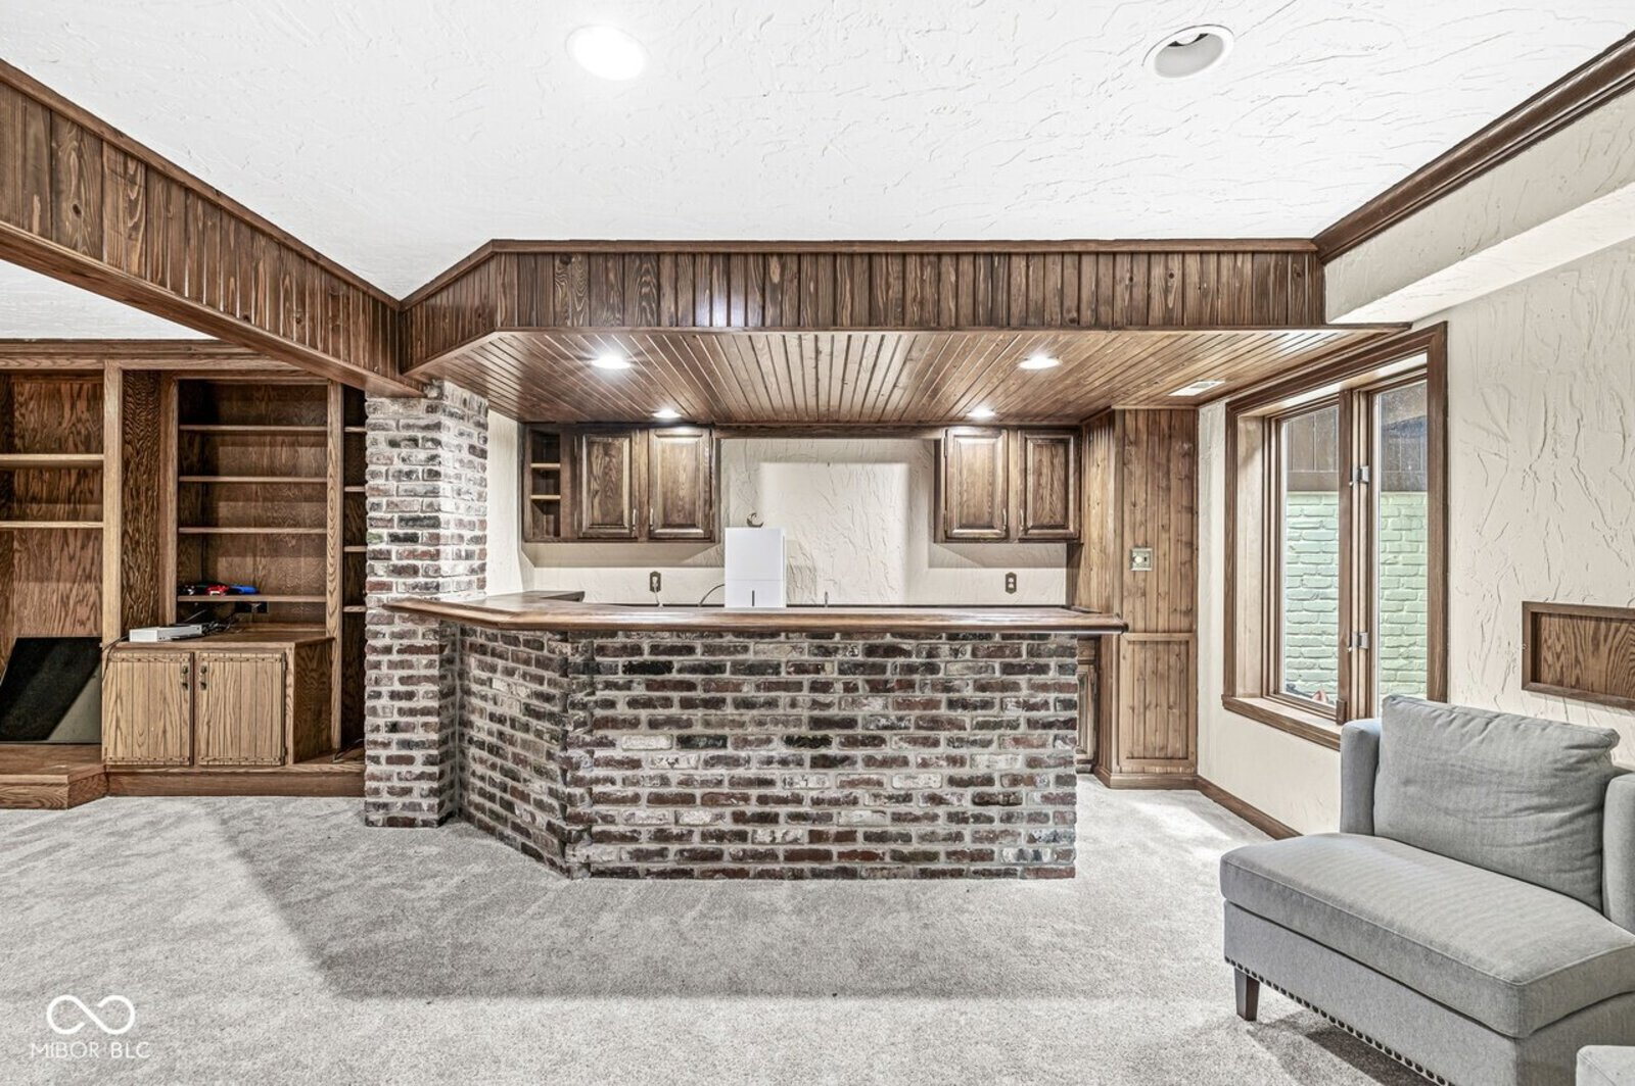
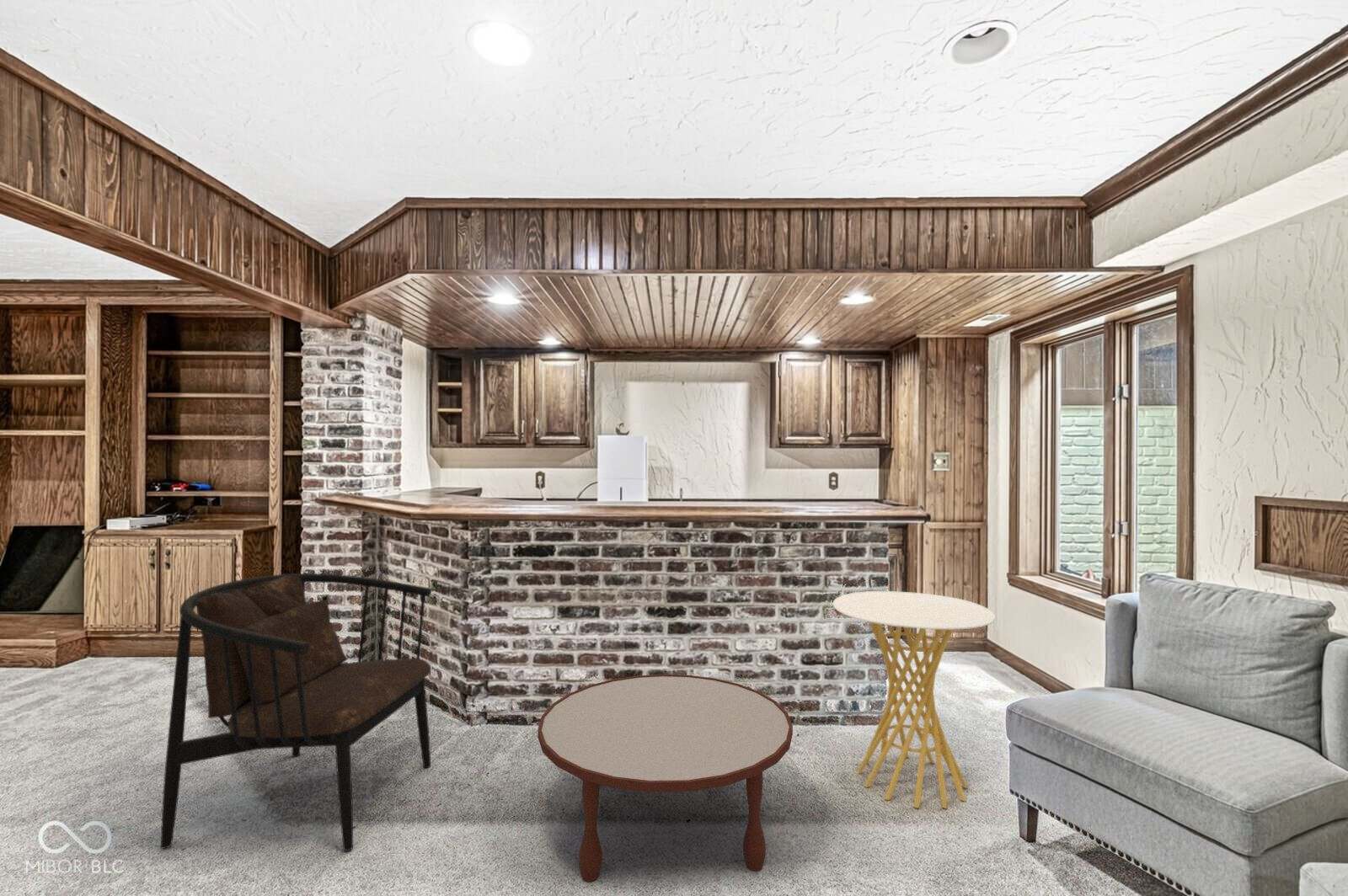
+ side table [832,590,996,809]
+ coffee table [537,674,794,883]
+ armchair [160,573,432,852]
